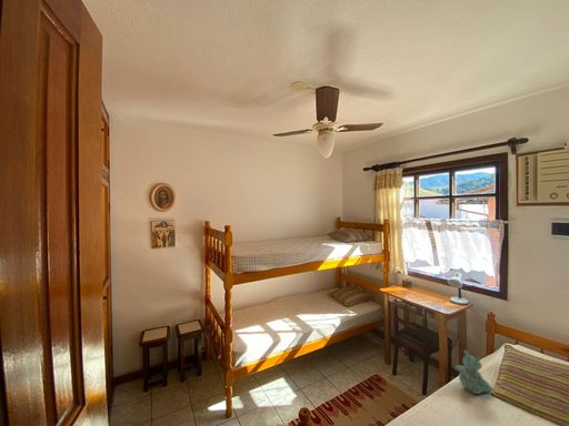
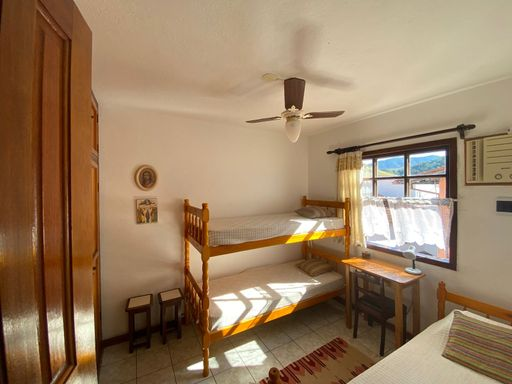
- stuffed bear [453,349,495,395]
